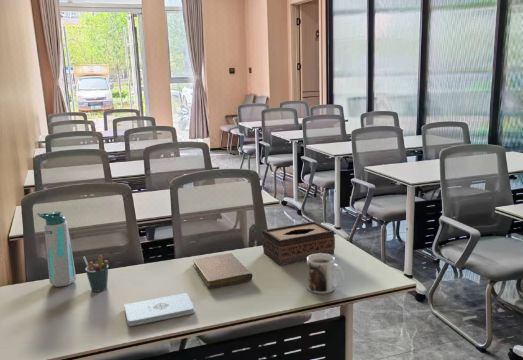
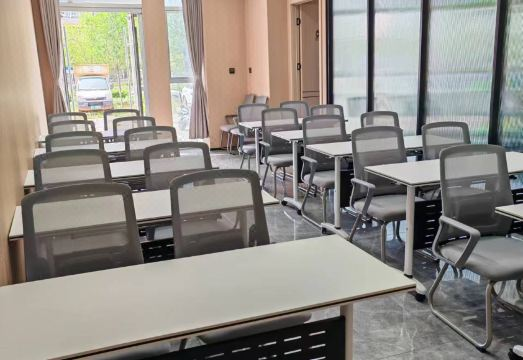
- pen holder [82,254,109,293]
- mug [306,253,345,294]
- notepad [123,292,195,327]
- notebook [192,252,253,289]
- tissue box [261,221,336,266]
- water bottle [36,210,77,288]
